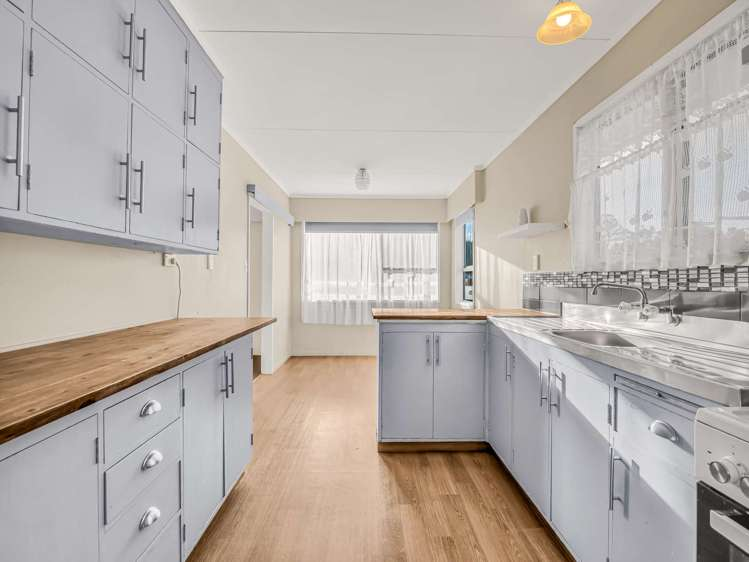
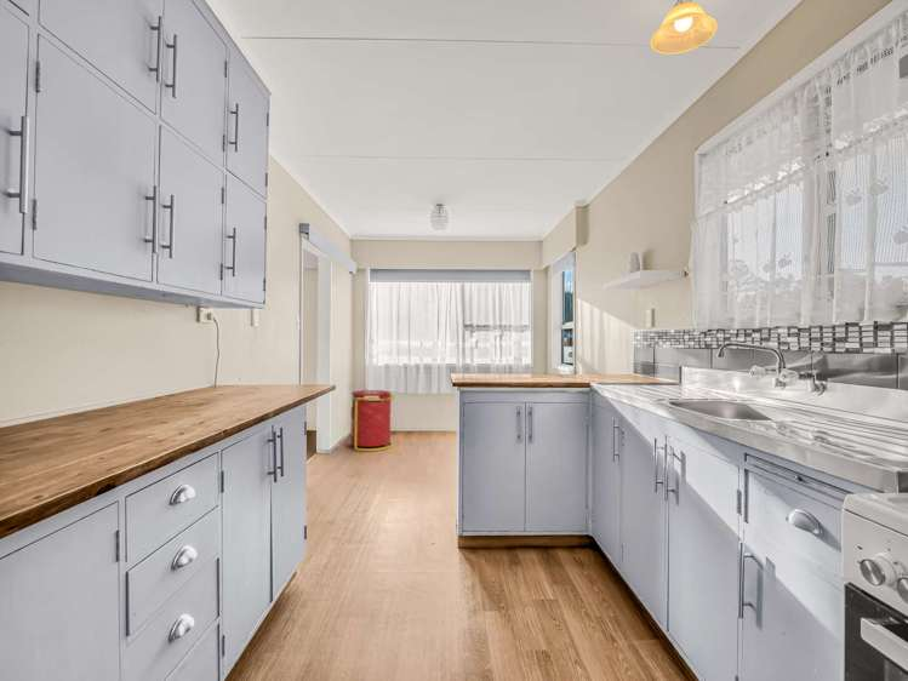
+ trash can [349,389,395,452]
